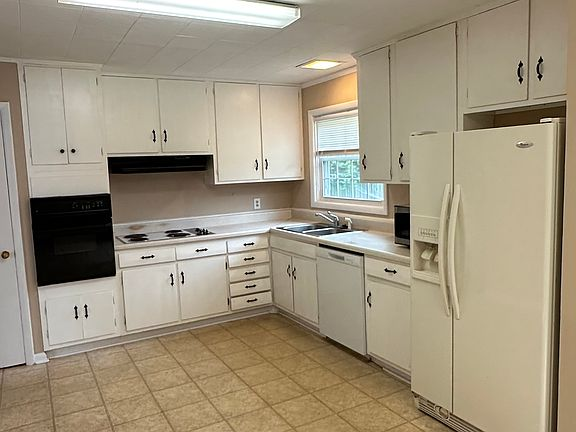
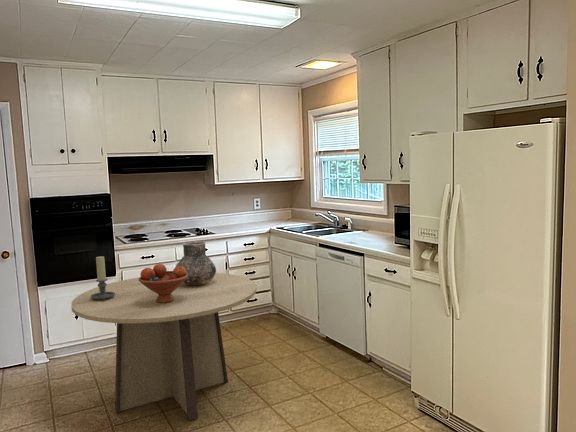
+ candle holder [91,255,115,301]
+ vase [175,240,217,285]
+ dining table [71,272,257,422]
+ fruit bowl [139,263,188,303]
